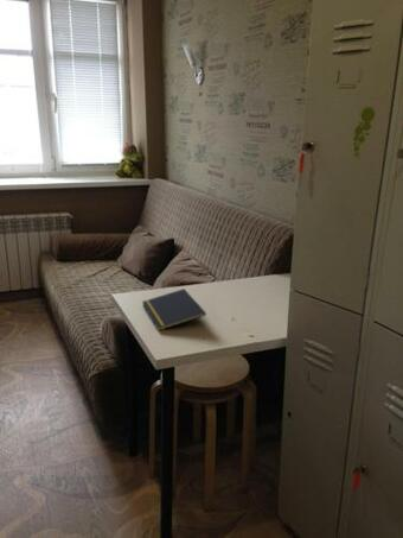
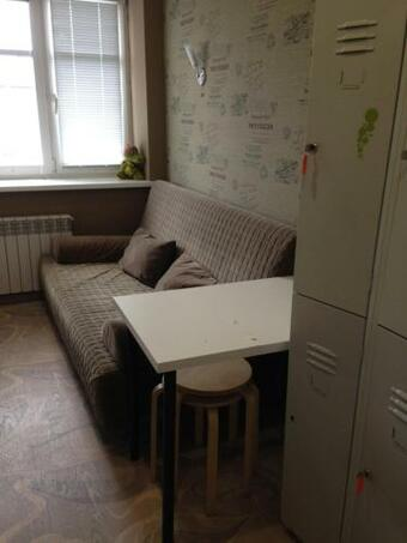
- notepad [141,287,207,331]
